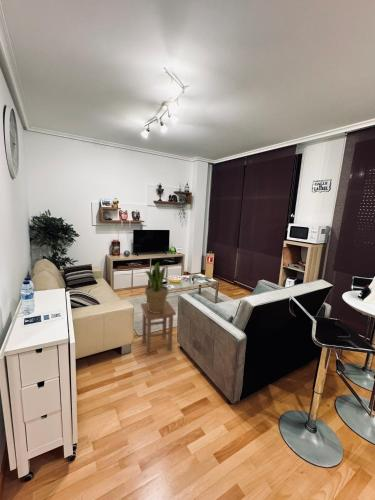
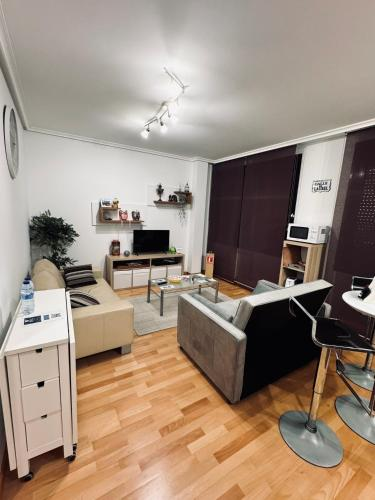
- stool [140,300,177,356]
- potted plant [144,262,169,313]
